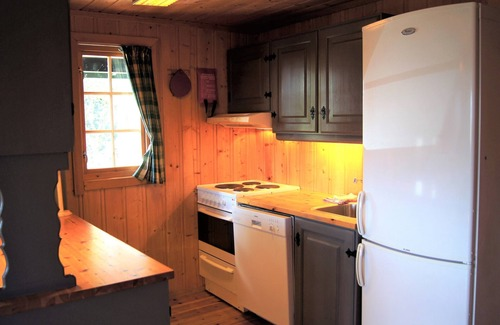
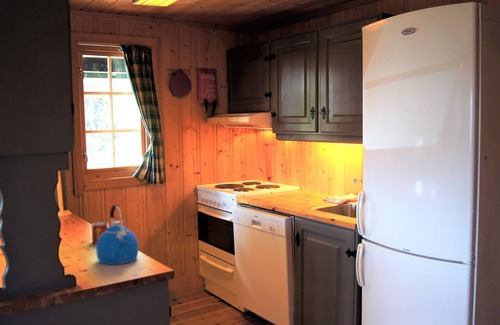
+ kettle [95,204,140,265]
+ mug [91,221,110,245]
